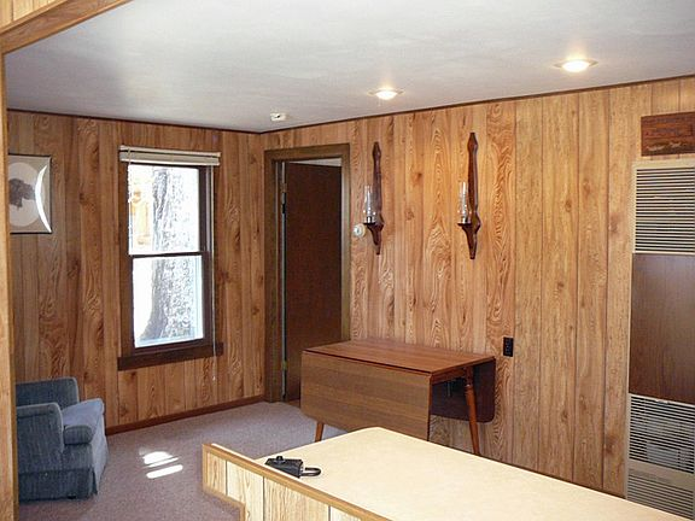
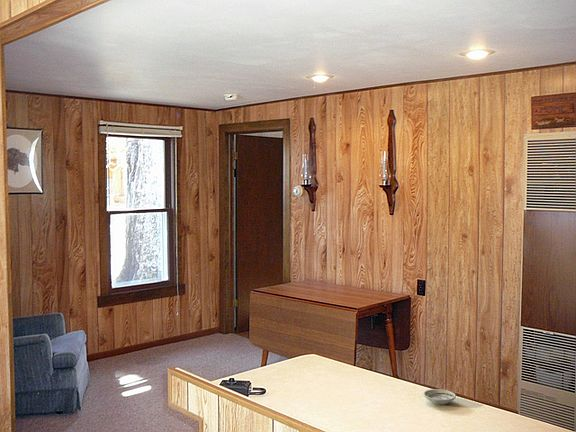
+ saucer [422,388,457,406]
